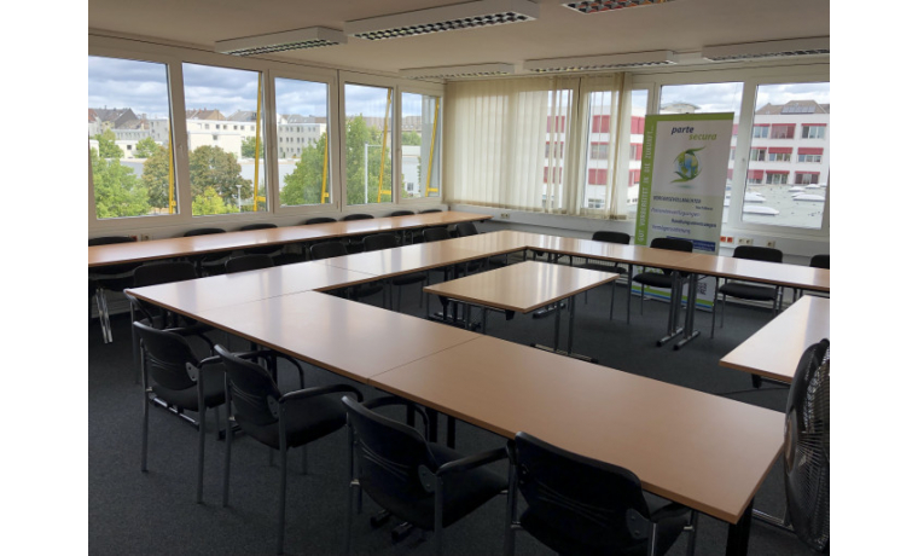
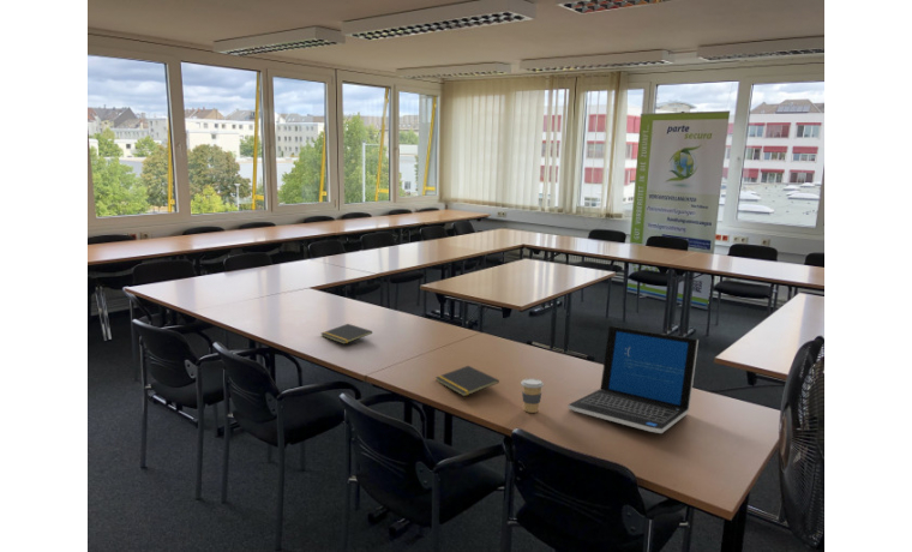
+ laptop [566,325,700,434]
+ coffee cup [520,378,545,414]
+ notepad [320,323,373,346]
+ notepad [434,365,500,397]
